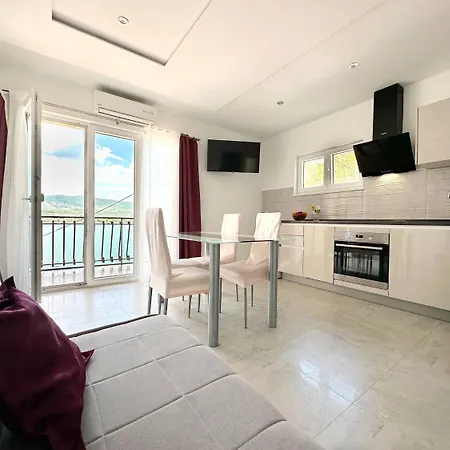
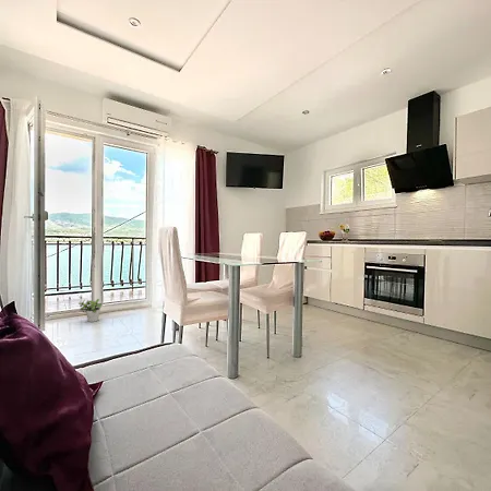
+ potted plant [77,298,103,323]
